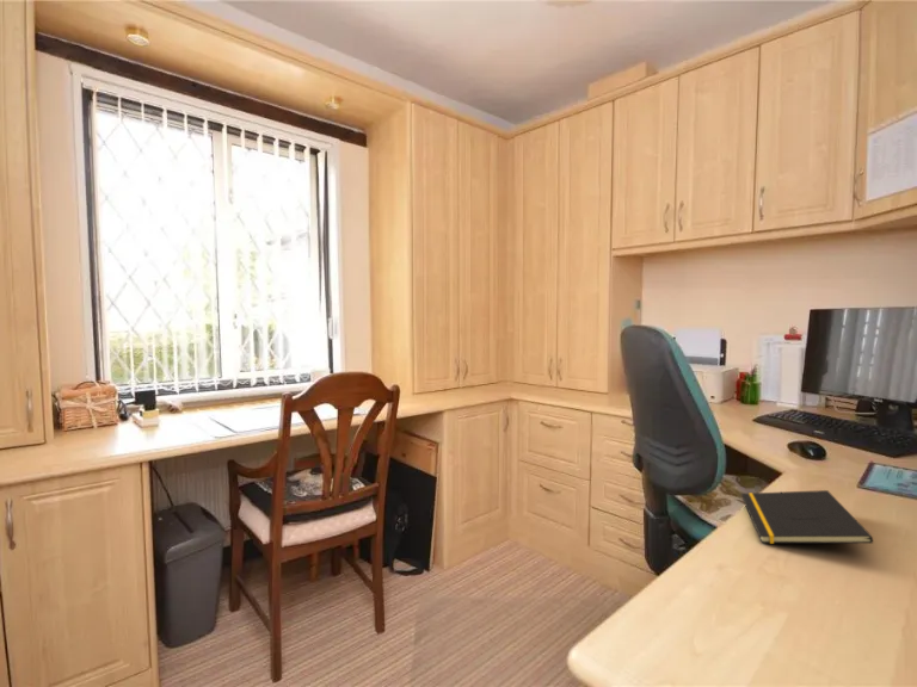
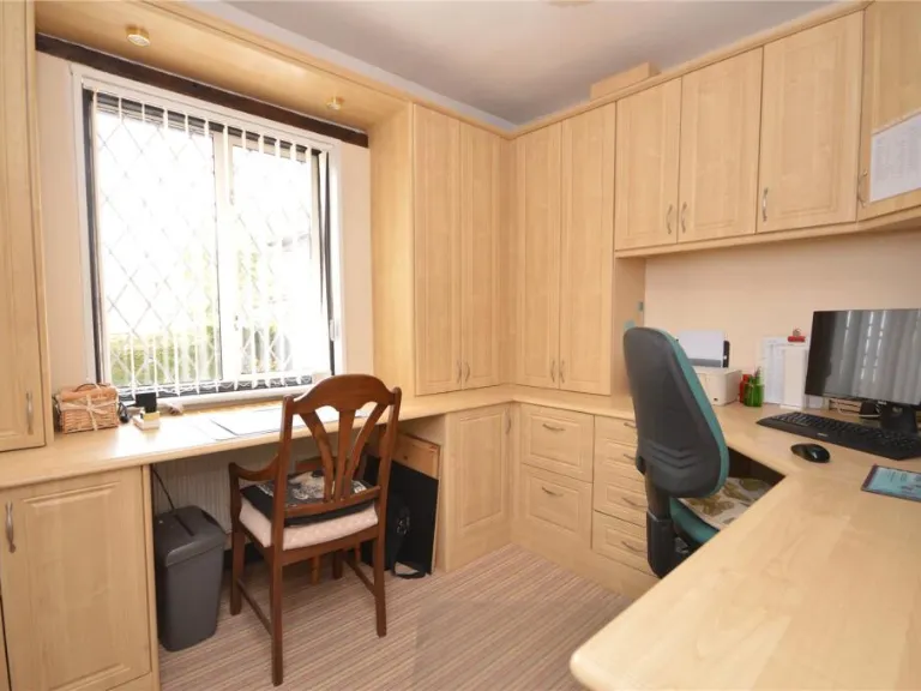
- notepad [740,489,874,545]
